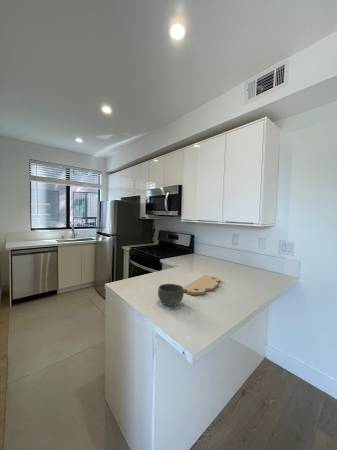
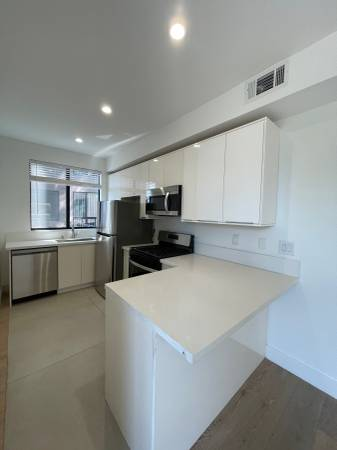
- cutting board [182,274,221,296]
- bowl [157,283,185,307]
